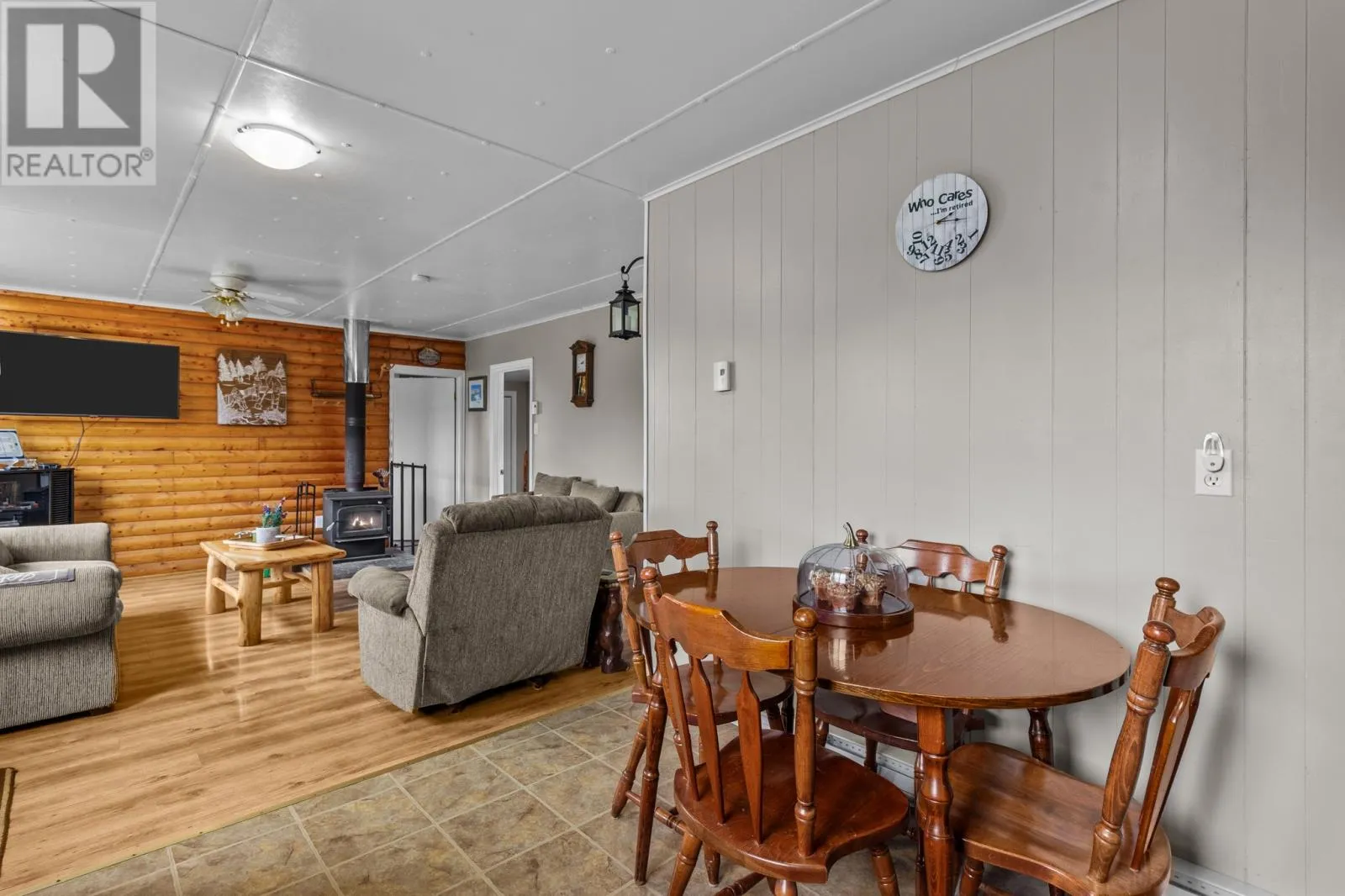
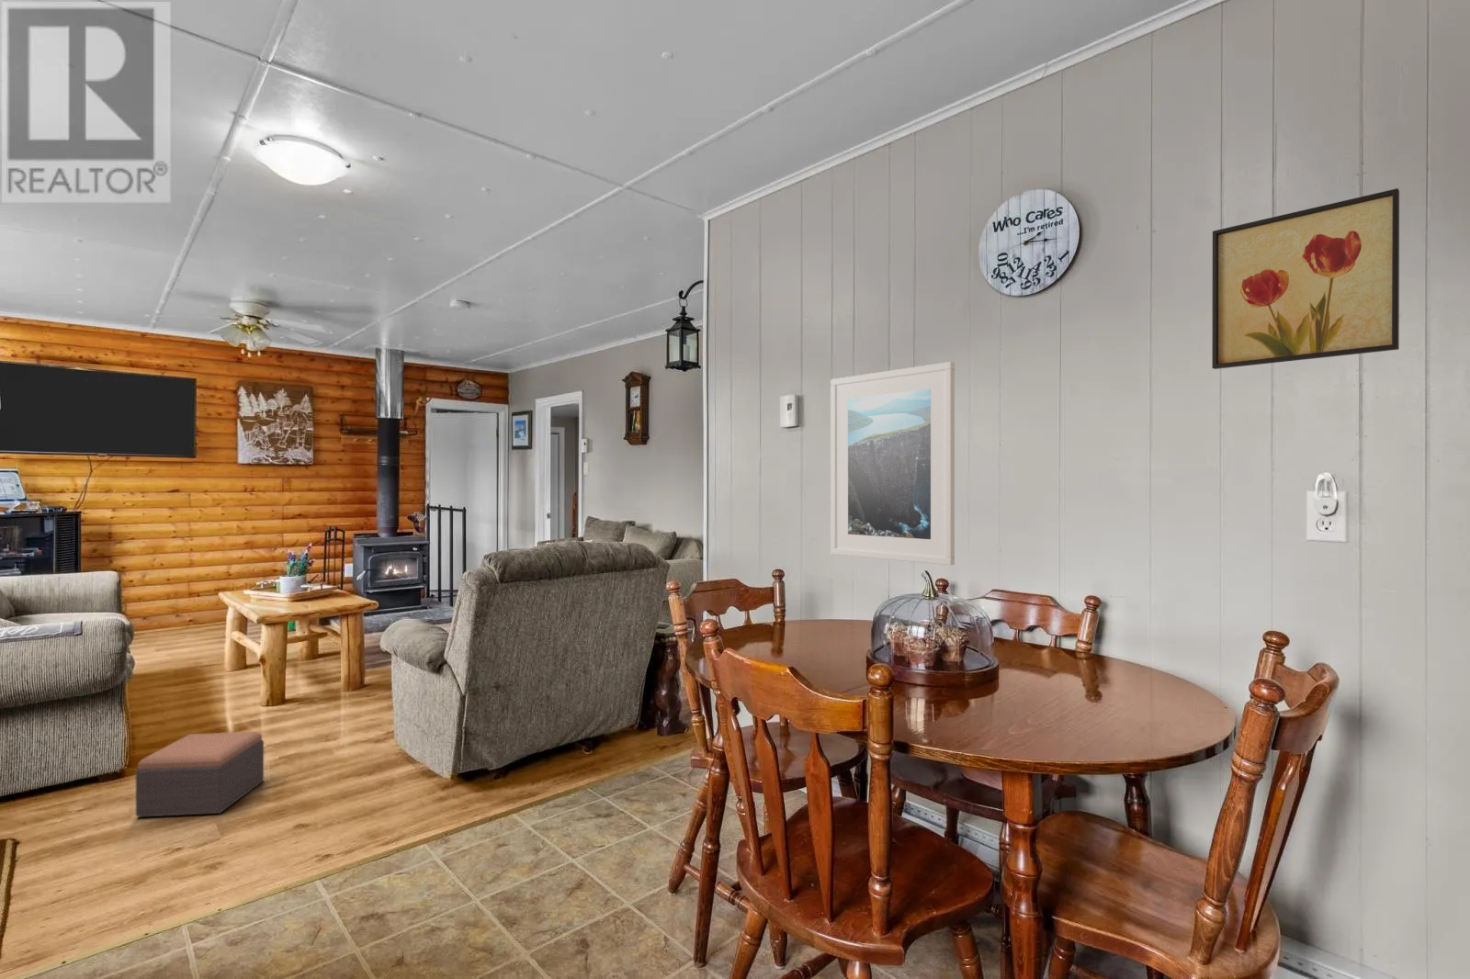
+ footstool [136,731,264,818]
+ wall art [1211,187,1400,370]
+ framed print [830,361,955,567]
